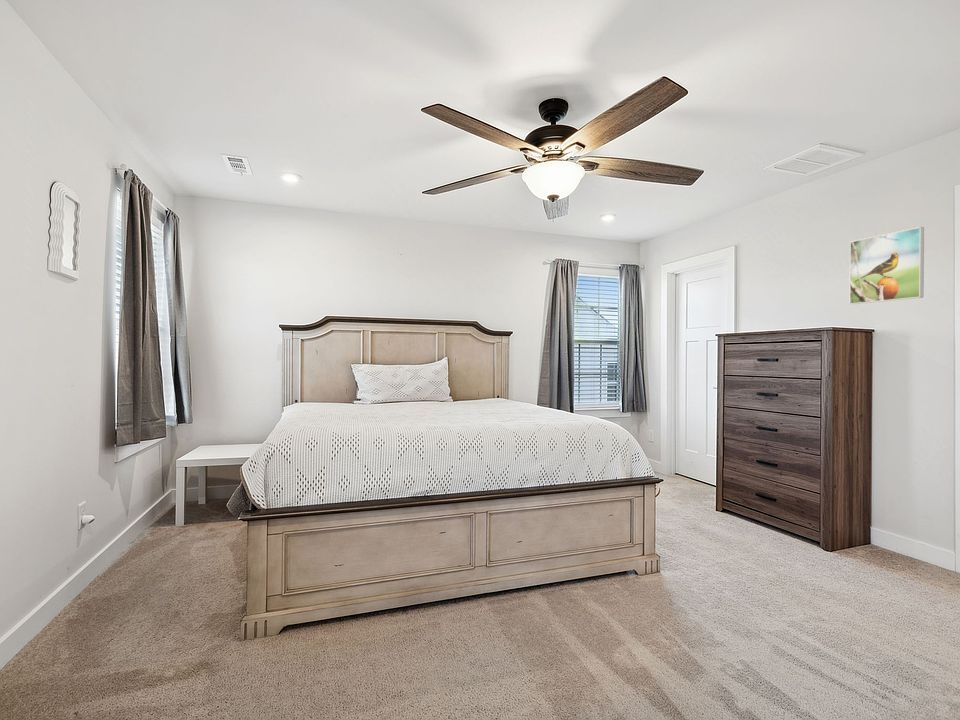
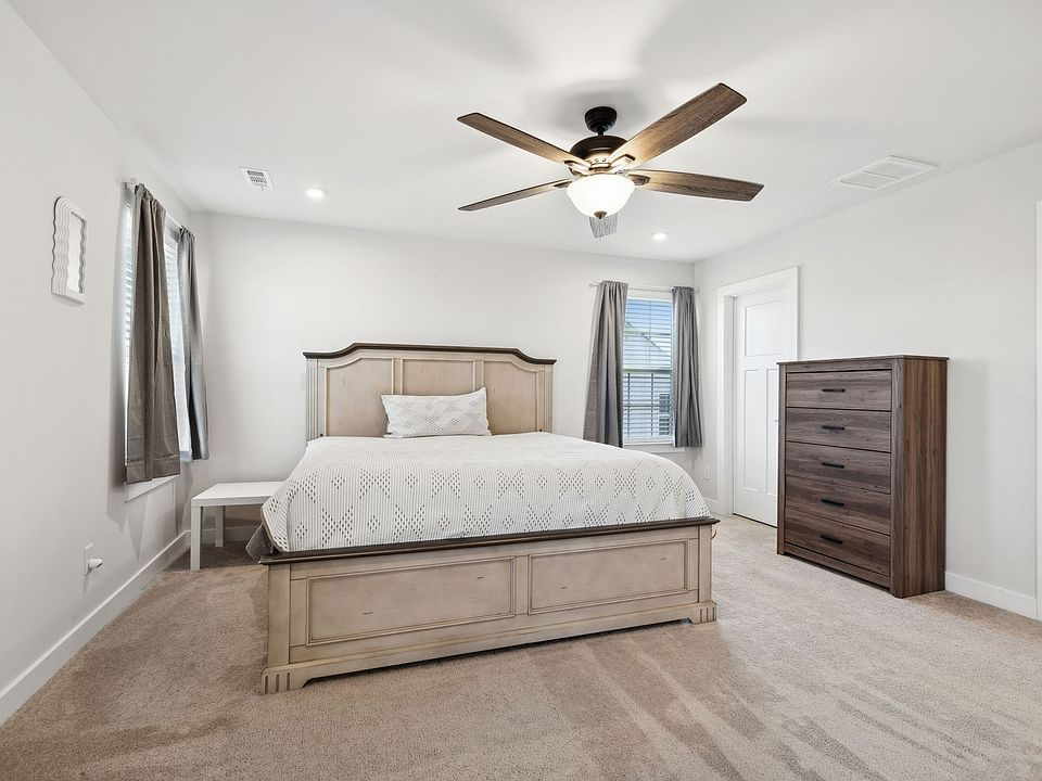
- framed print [849,226,925,305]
